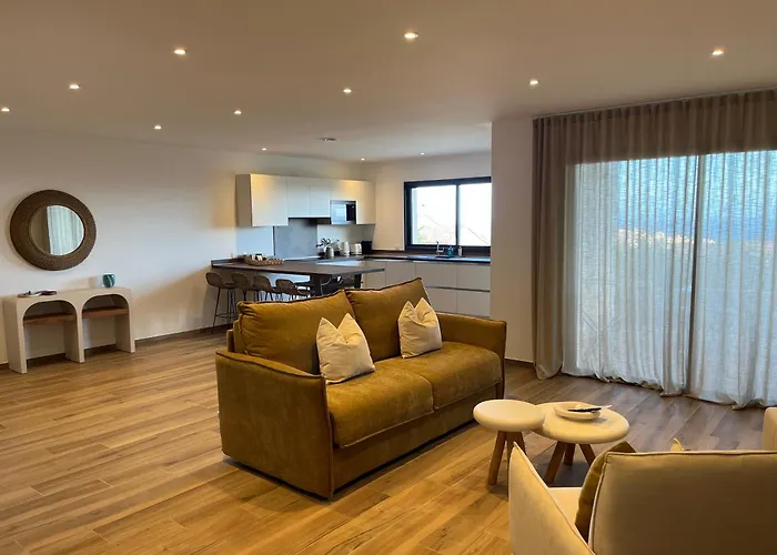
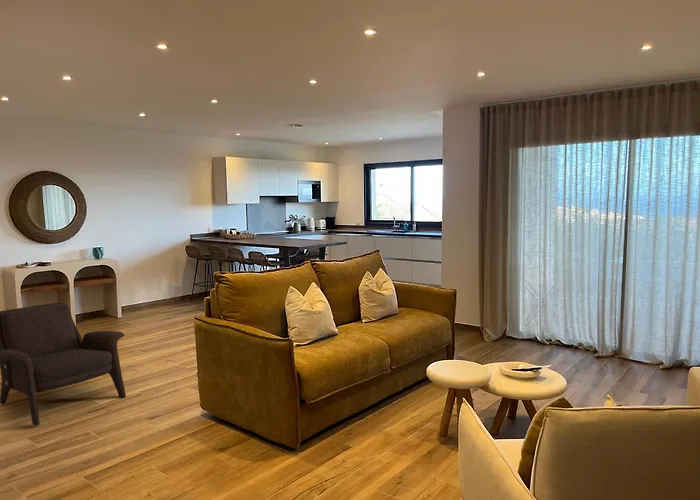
+ armchair [0,302,127,427]
